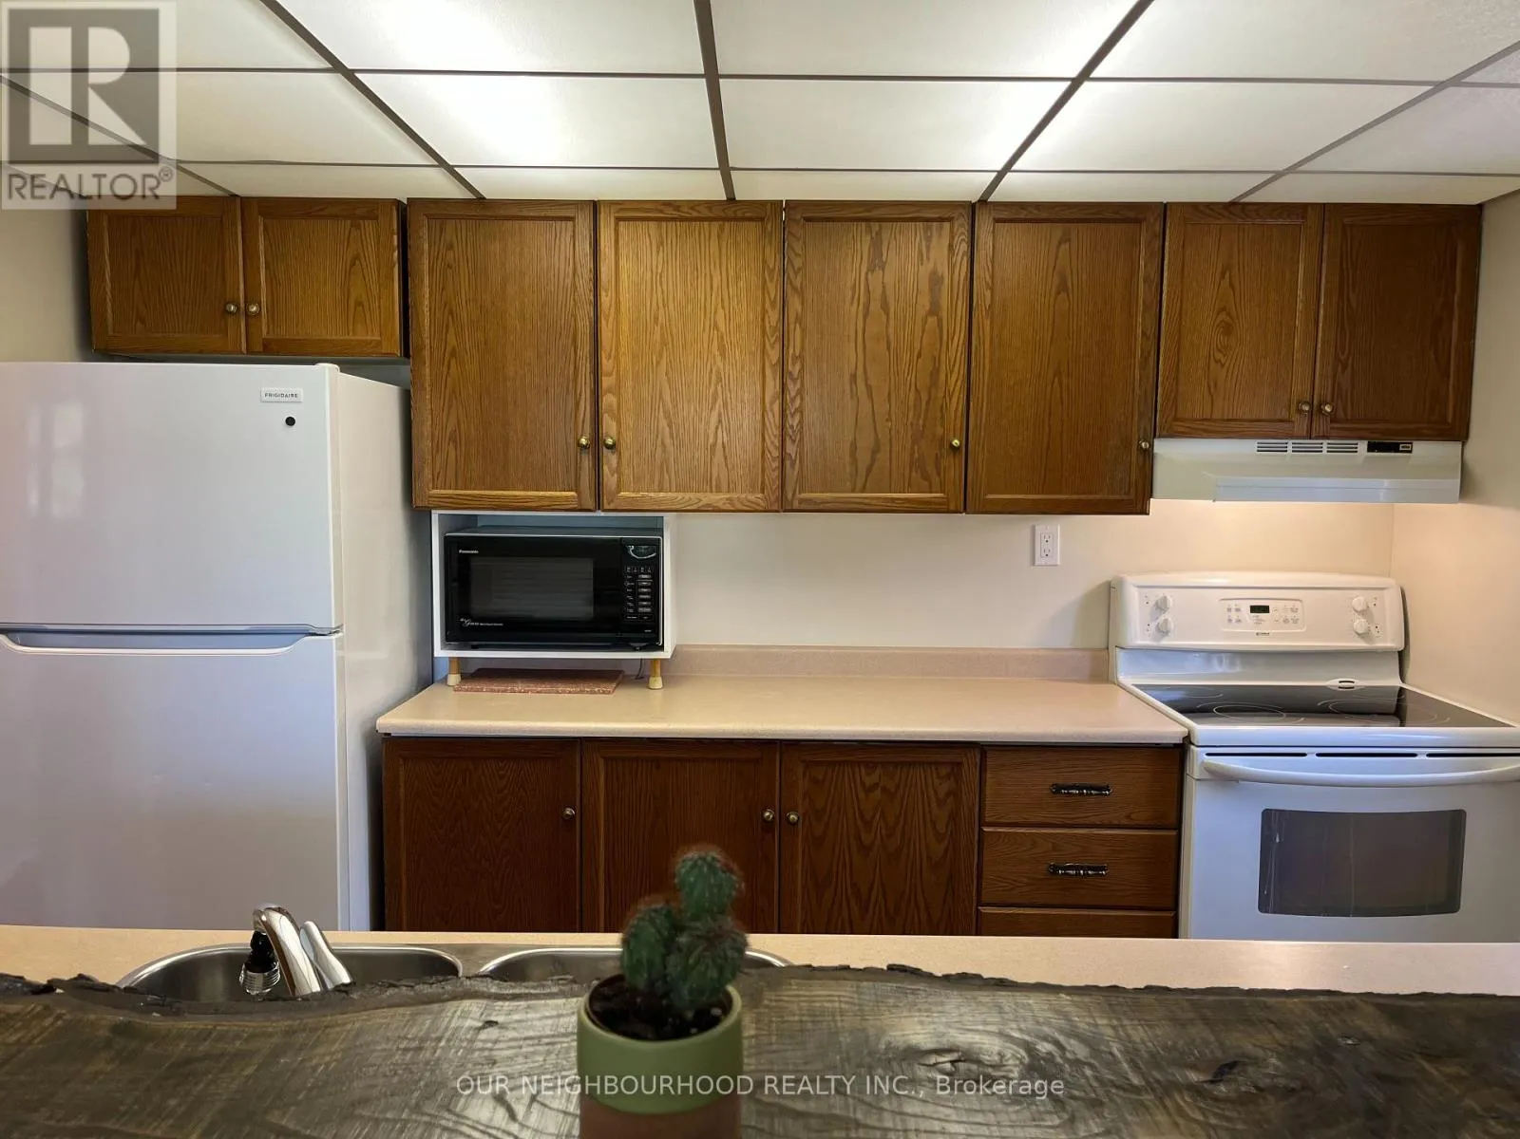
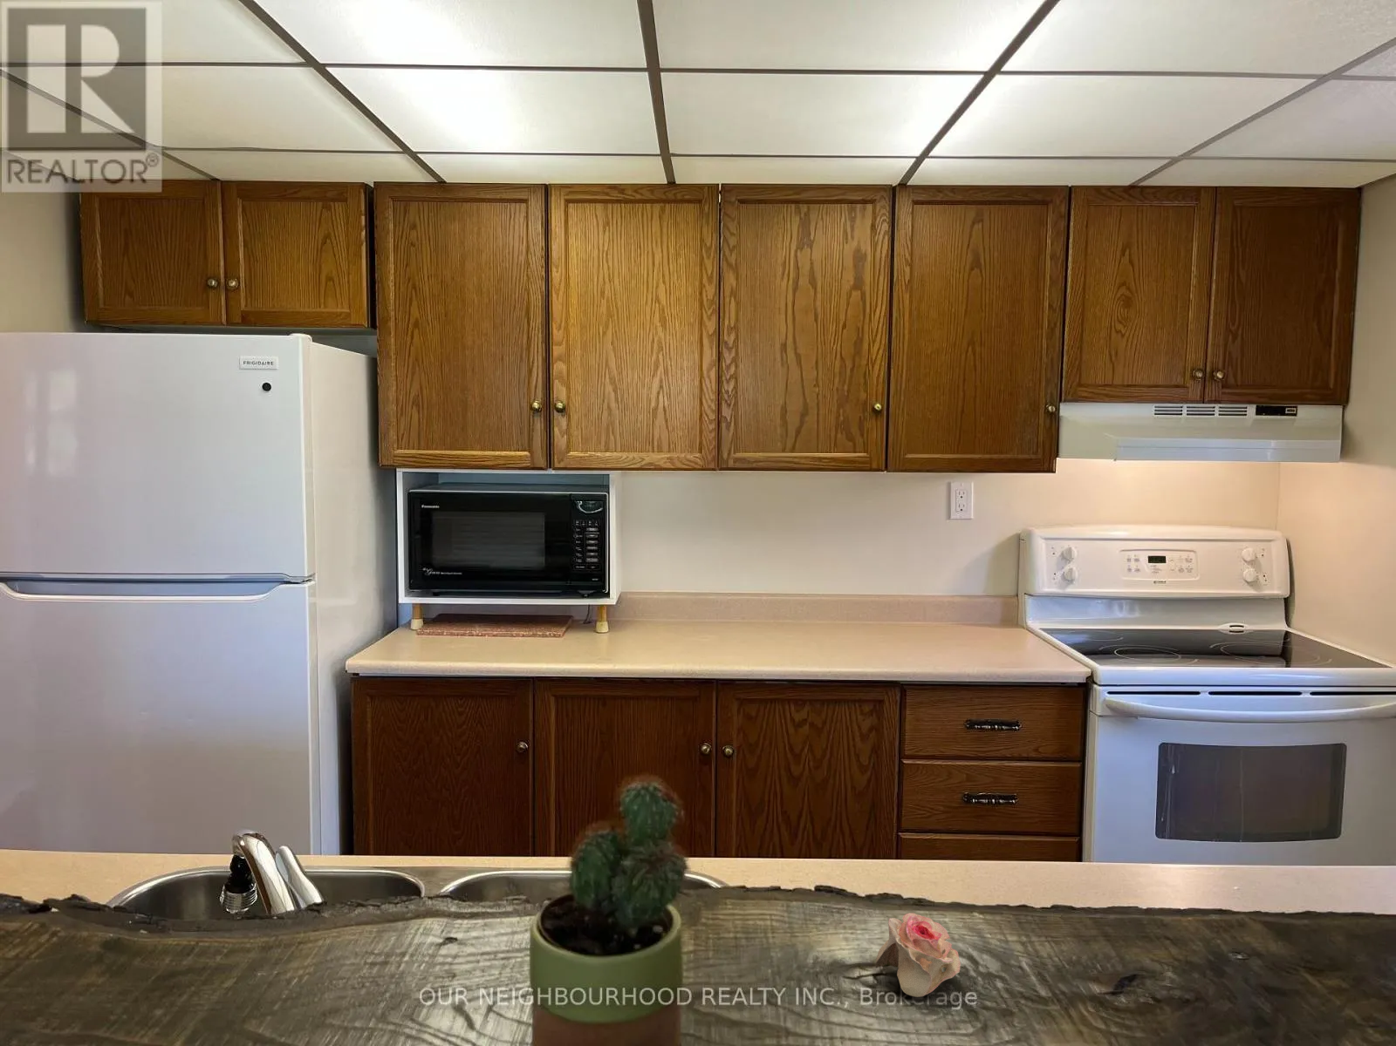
+ flower [875,913,962,998]
